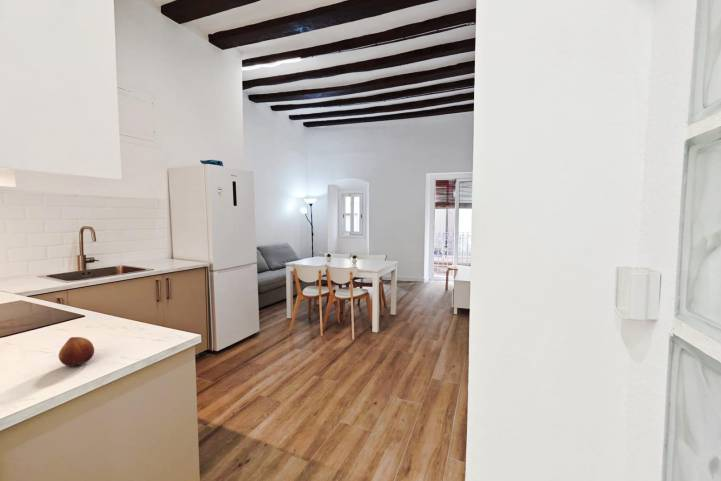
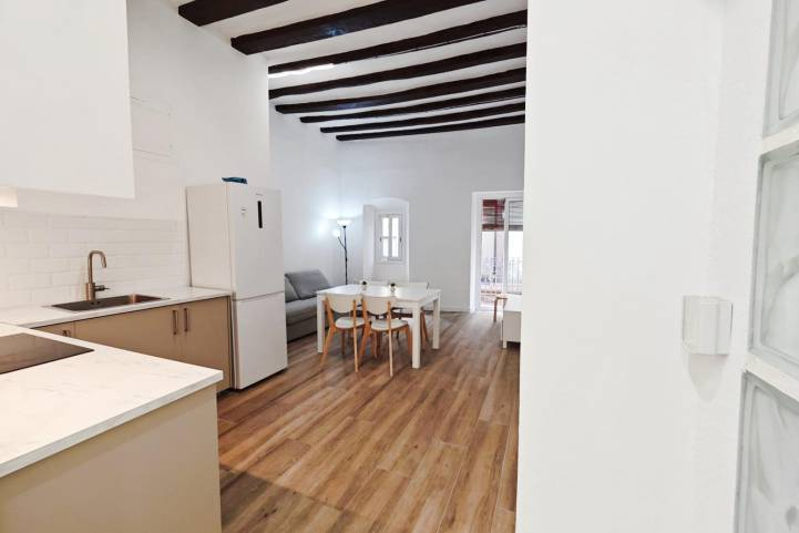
- fruit [58,336,95,368]
